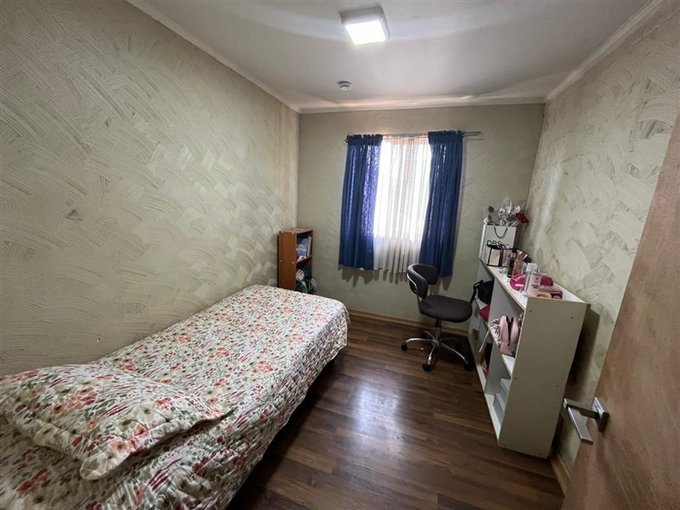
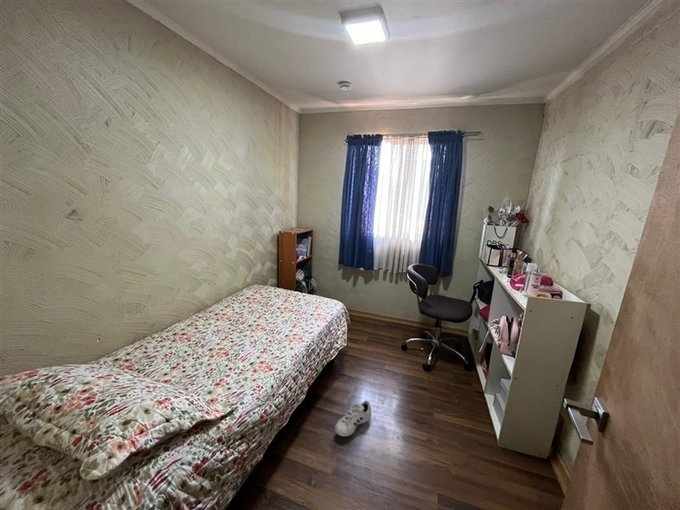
+ shoe [334,399,372,437]
